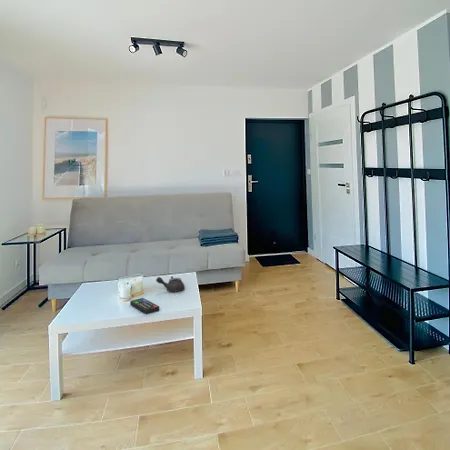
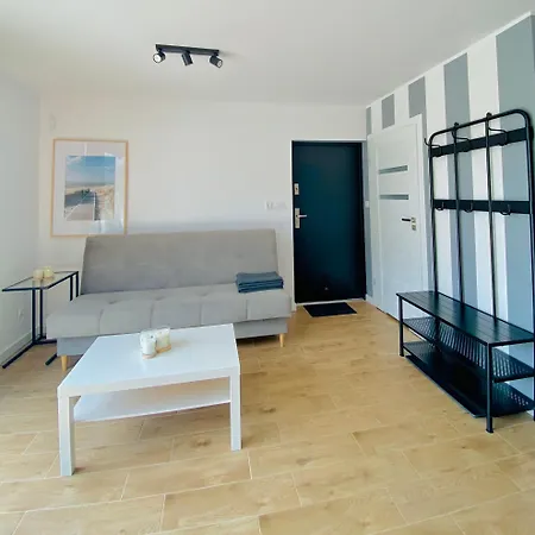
- remote control [129,297,160,315]
- teapot [155,275,186,293]
